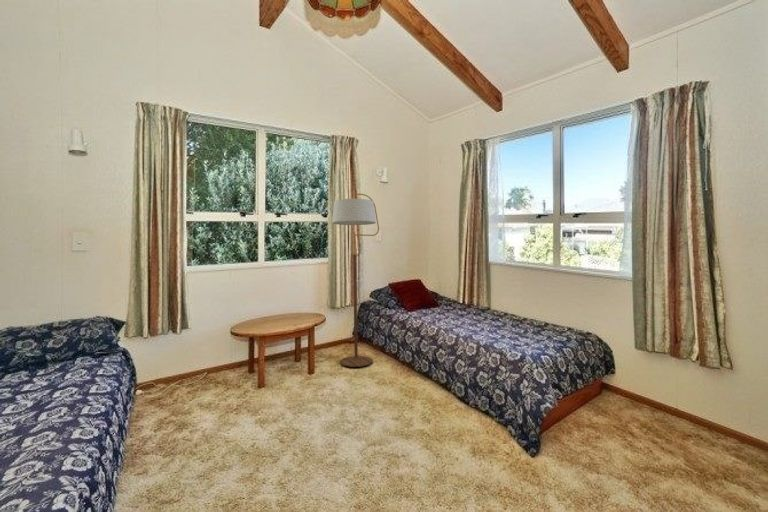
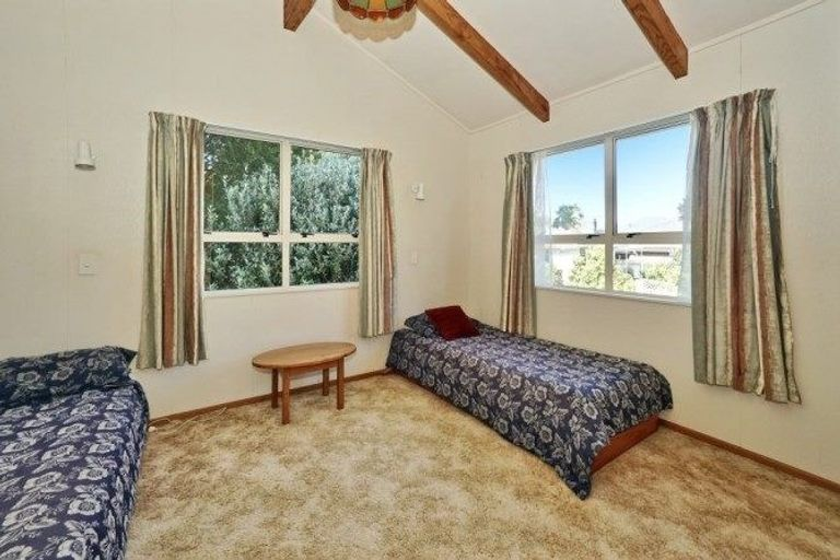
- floor lamp [331,192,380,368]
